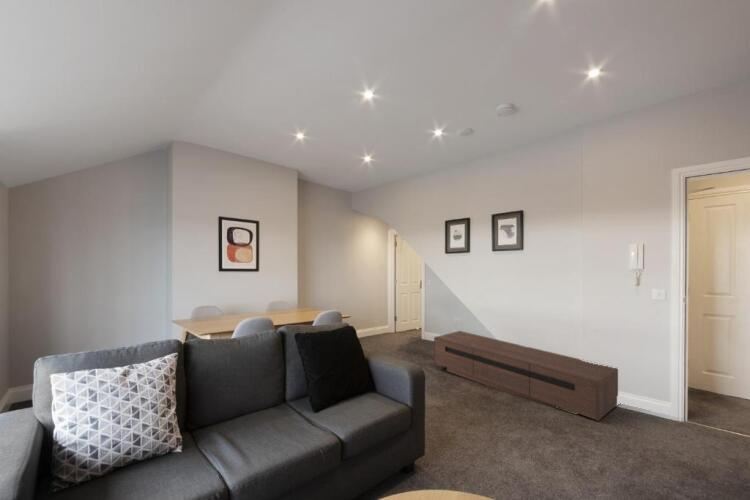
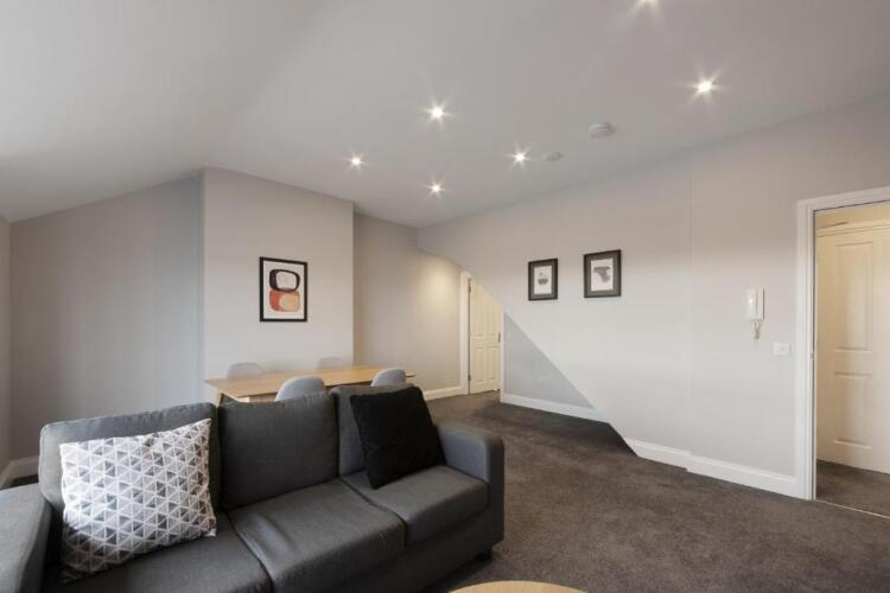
- media console [433,330,619,422]
